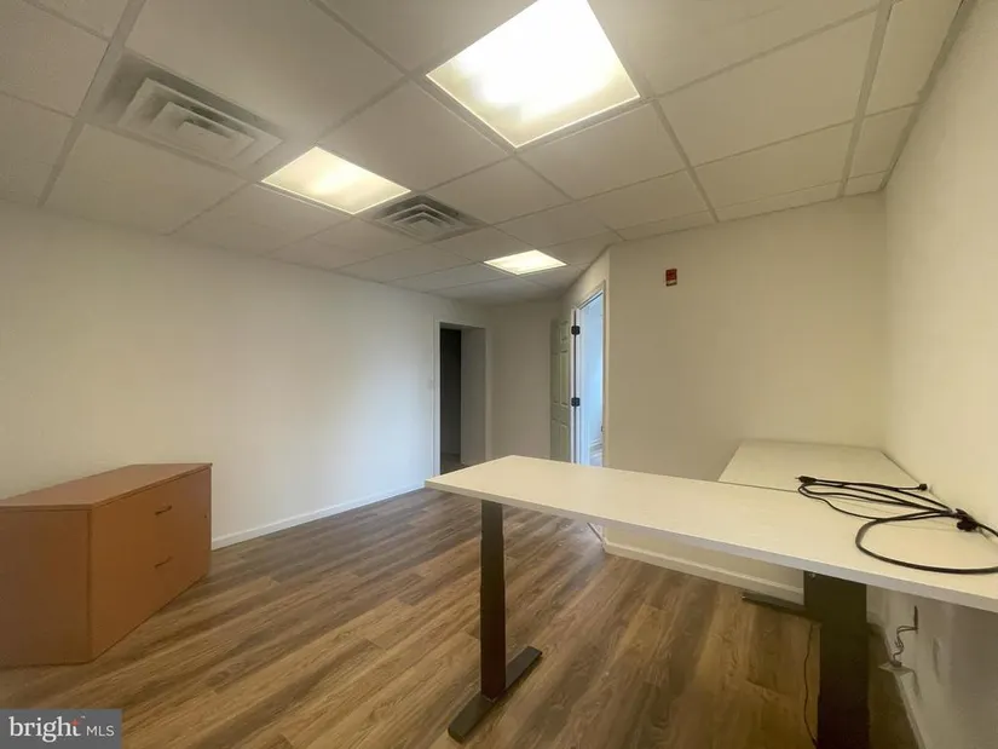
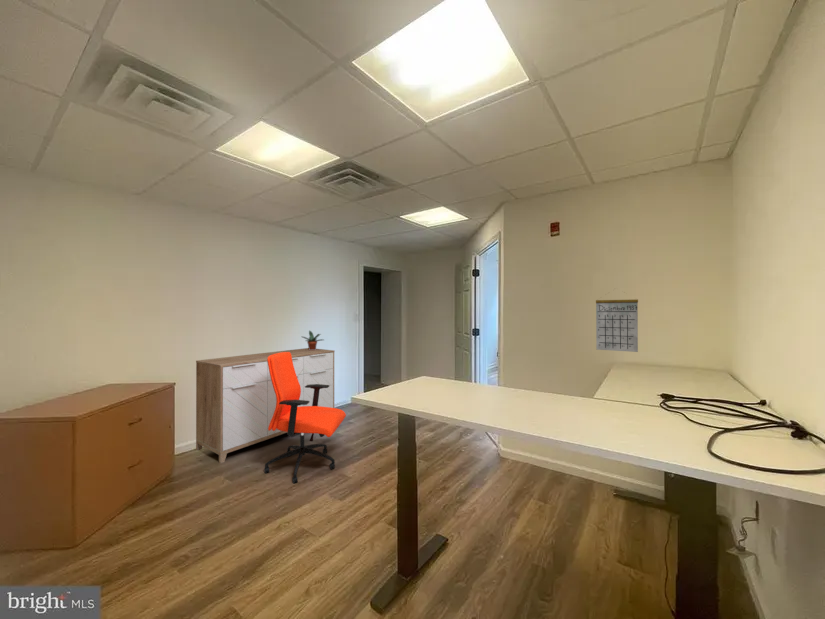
+ potted plant [302,330,324,350]
+ calendar [595,287,639,353]
+ office chair [263,352,347,484]
+ sideboard [195,347,336,464]
